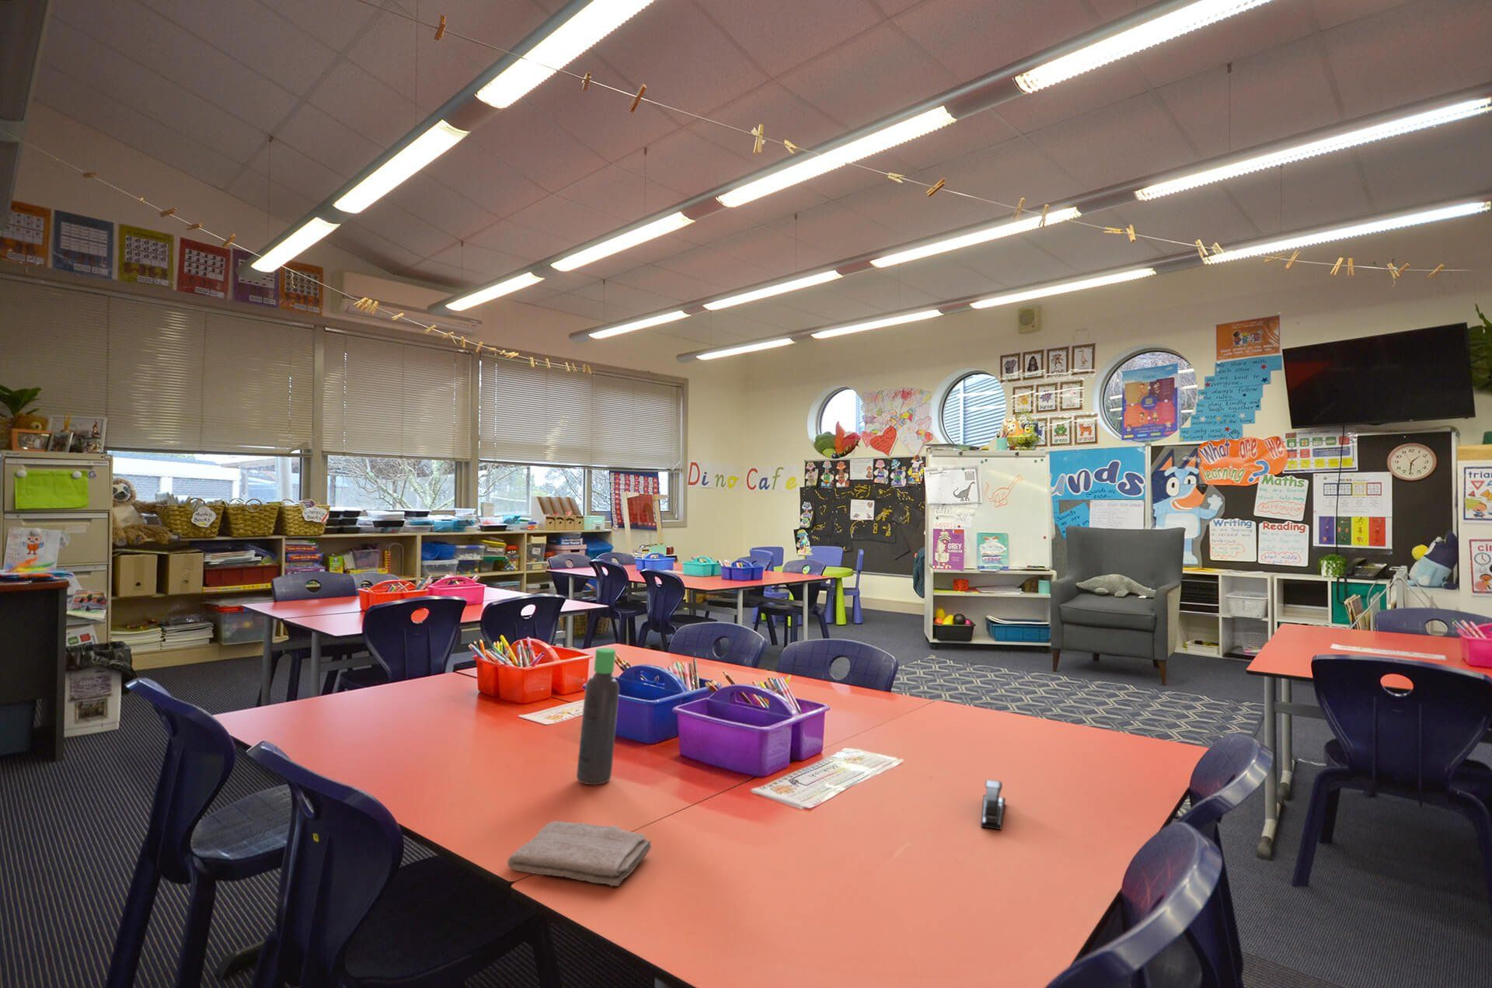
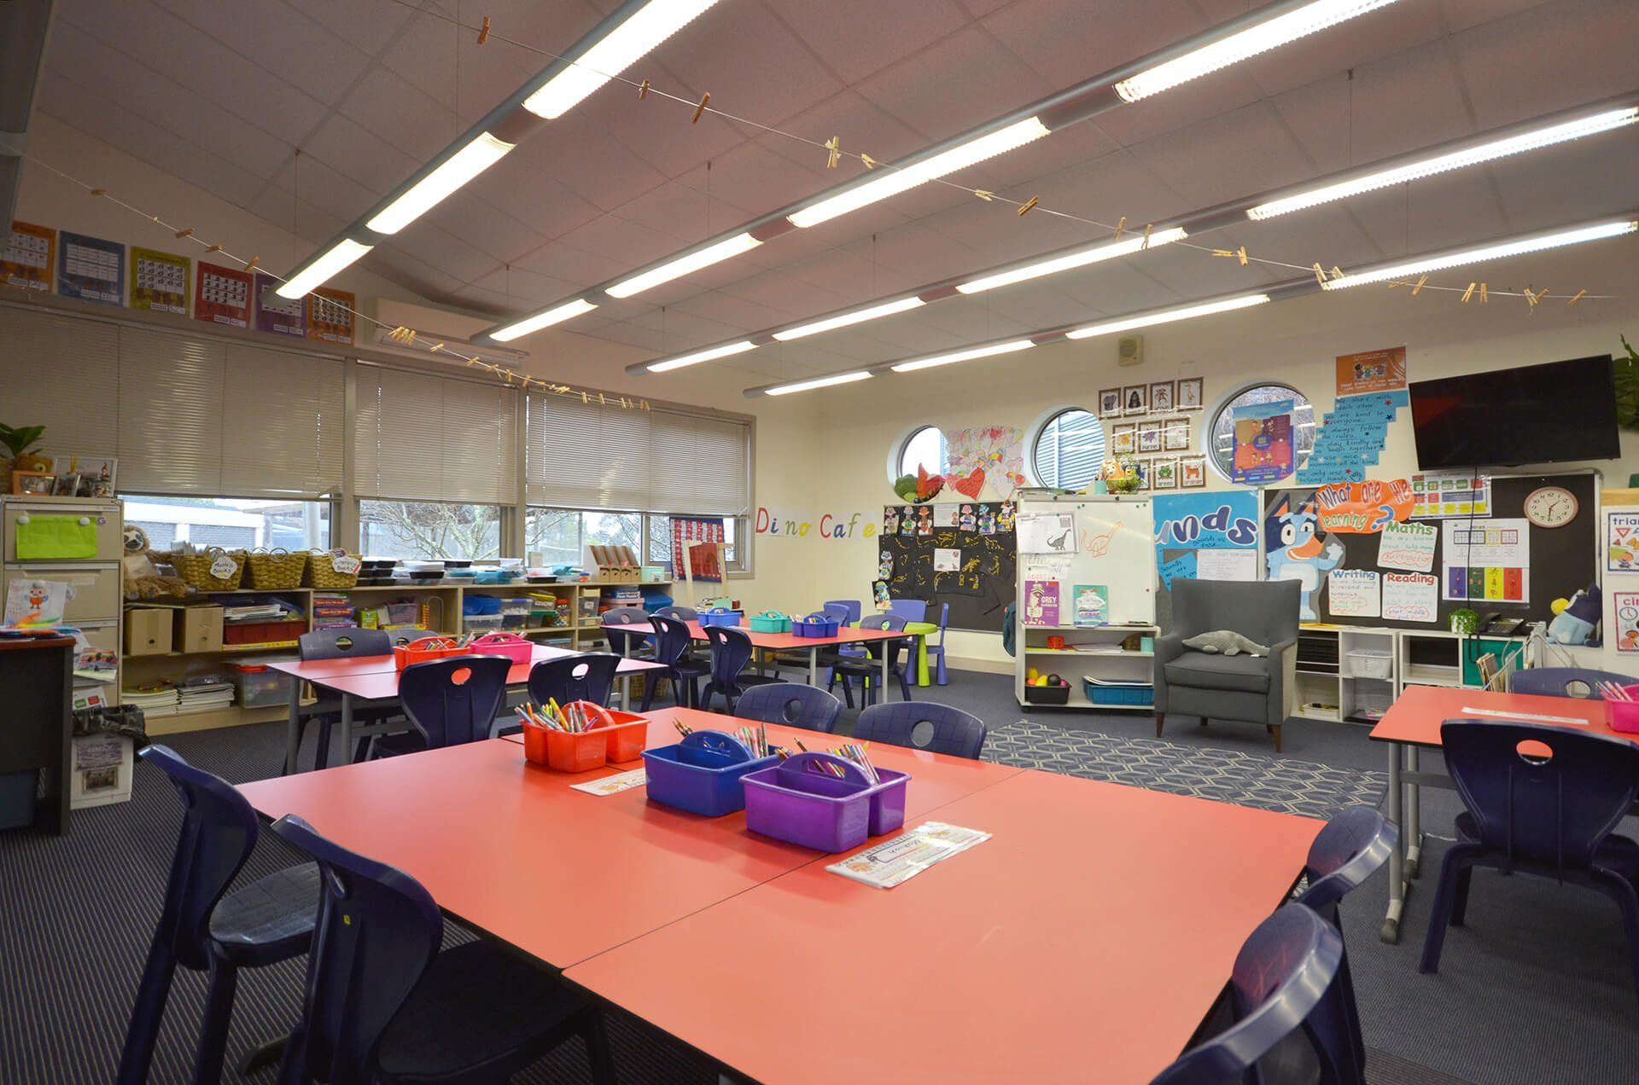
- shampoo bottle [576,647,620,785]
- stapler [980,780,1007,830]
- washcloth [506,820,652,887]
